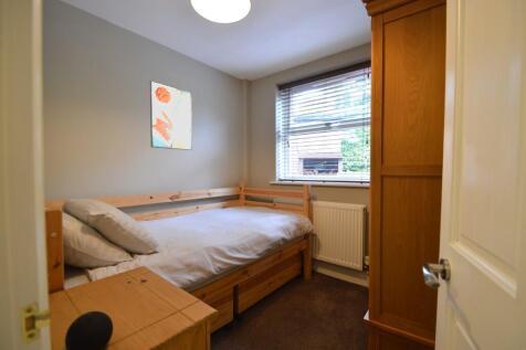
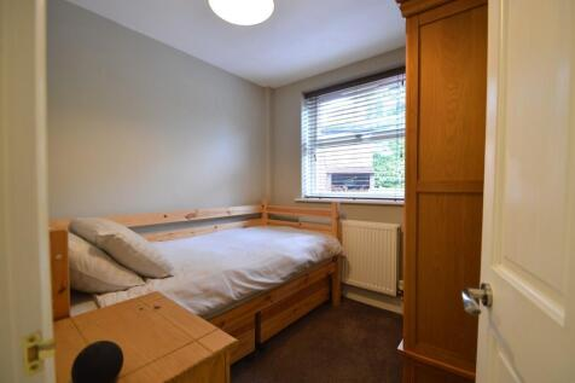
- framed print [149,79,193,151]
